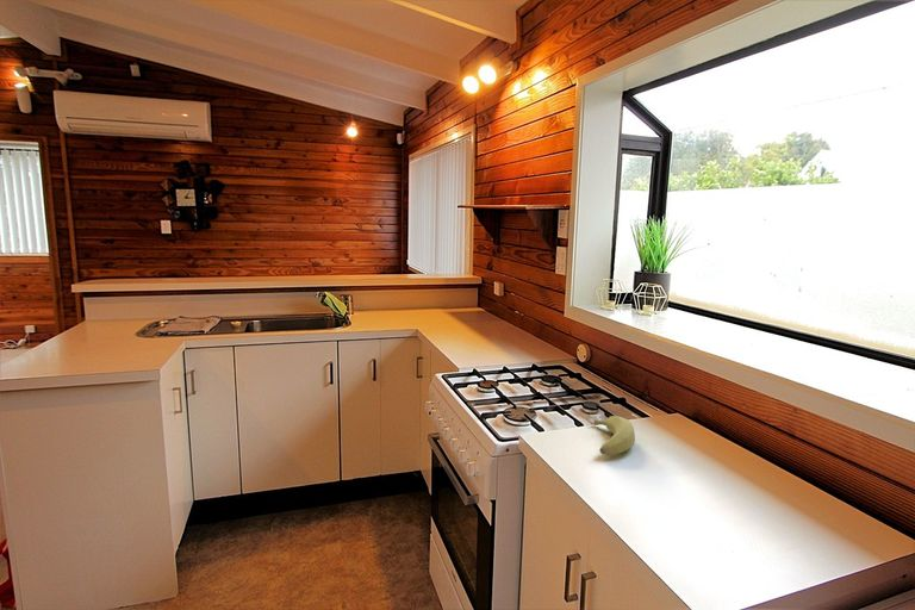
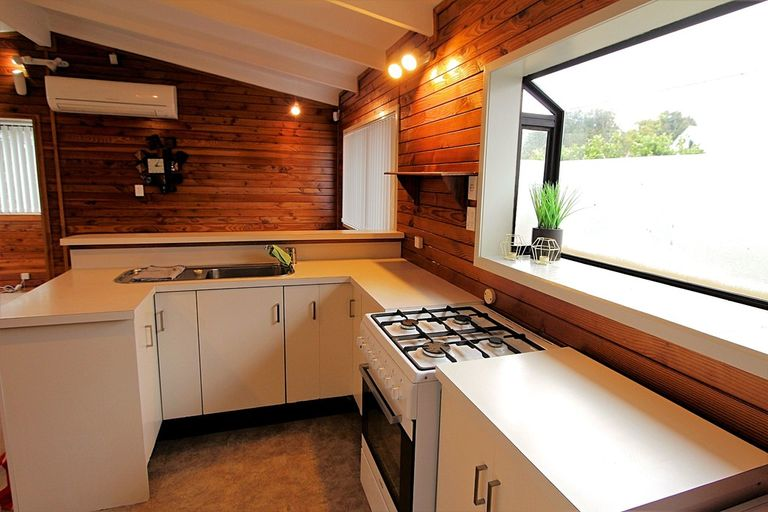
- banana [592,415,636,456]
